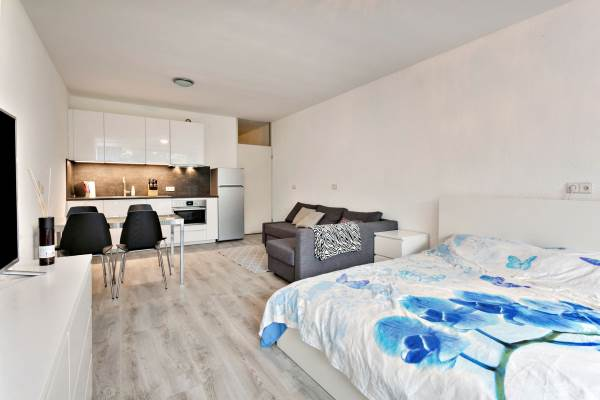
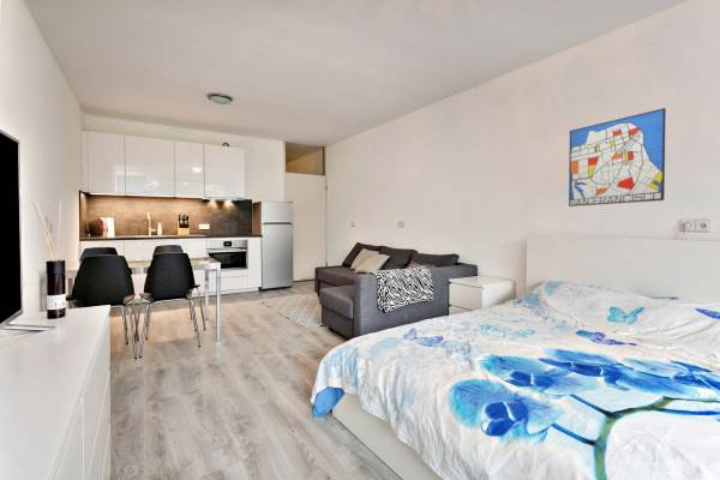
+ wall art [568,107,667,208]
